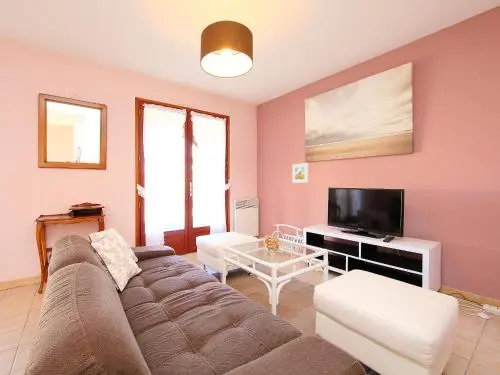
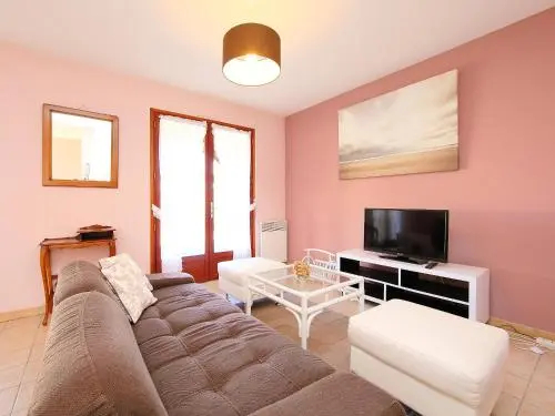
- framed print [291,162,309,184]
